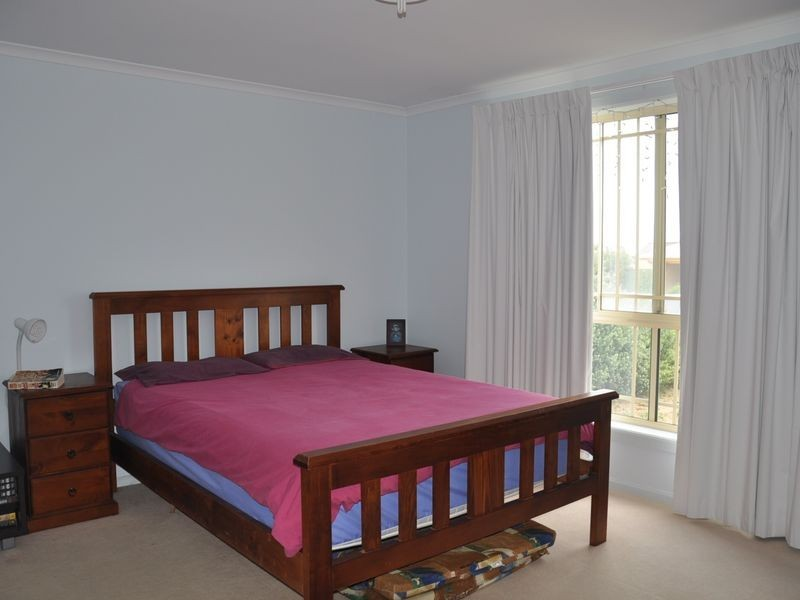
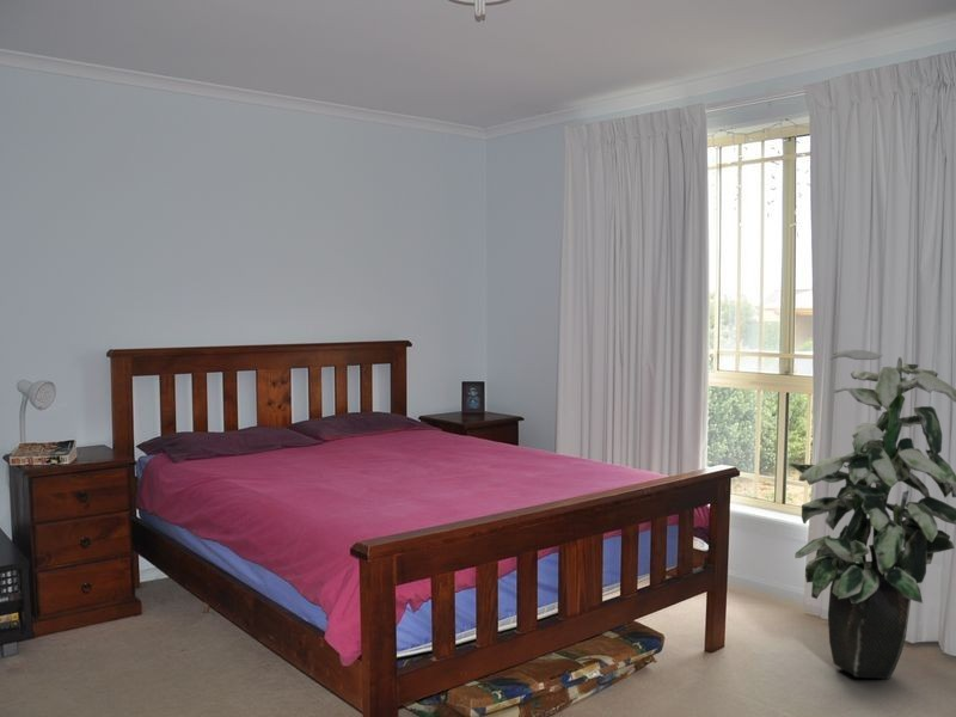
+ indoor plant [789,349,956,680]
